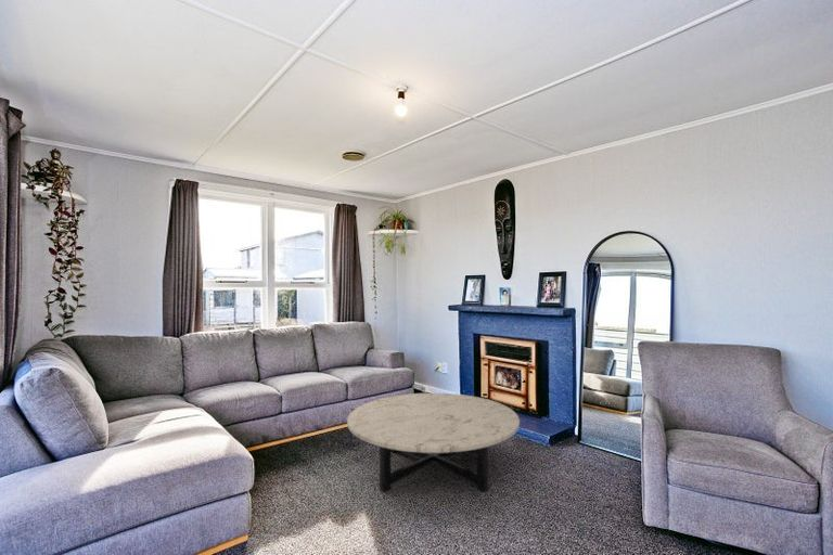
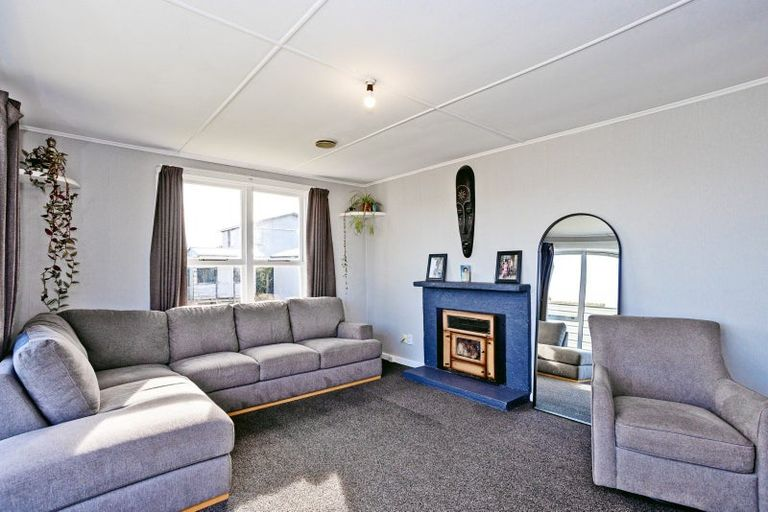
- coffee table [346,392,521,493]
